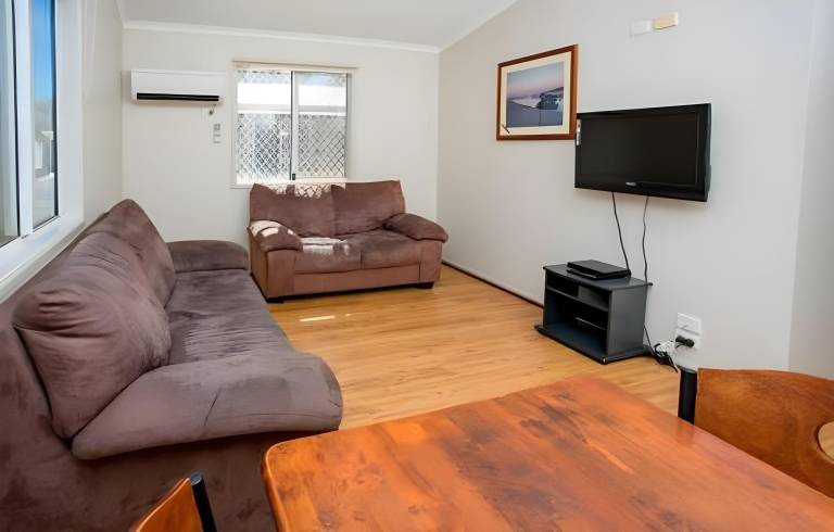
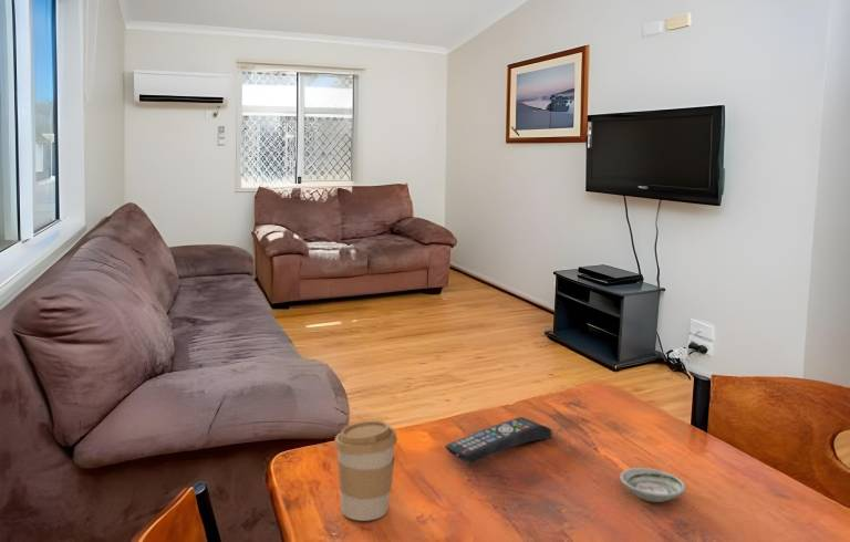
+ remote control [444,416,553,465]
+ saucer [619,467,686,503]
+ coffee cup [333,419,398,522]
